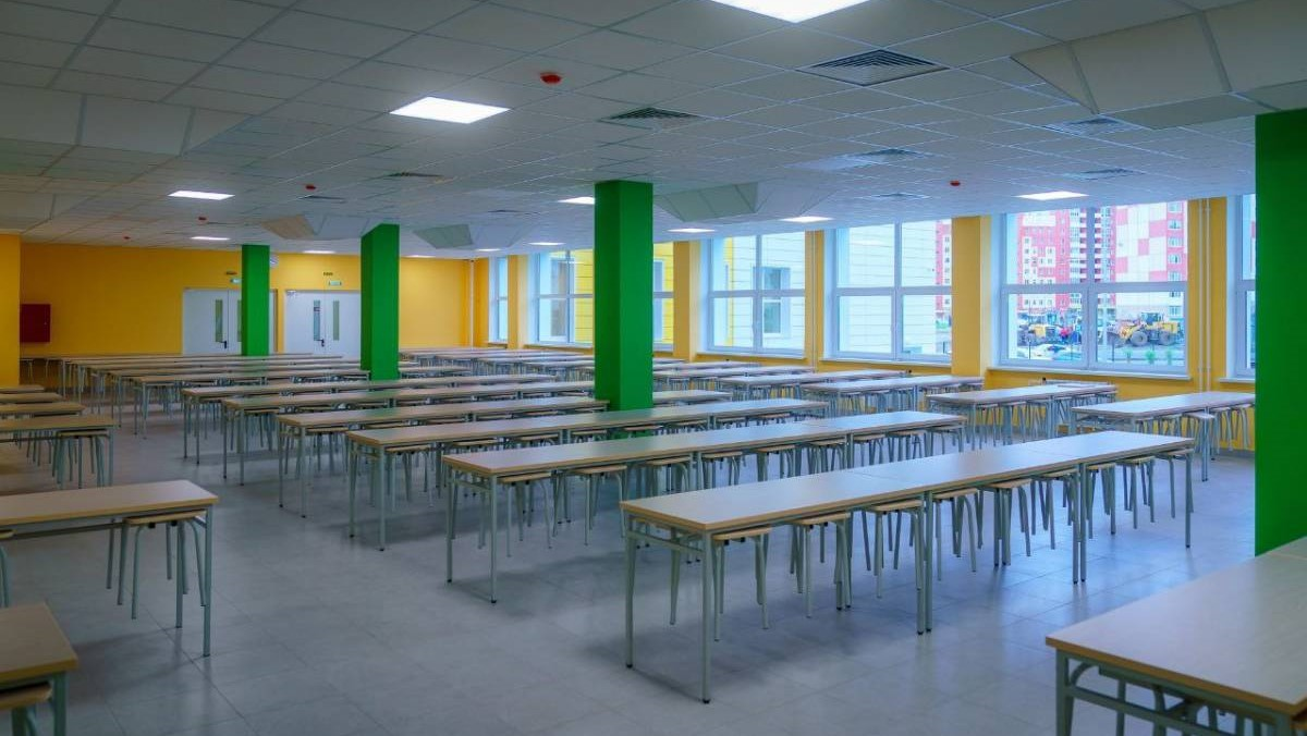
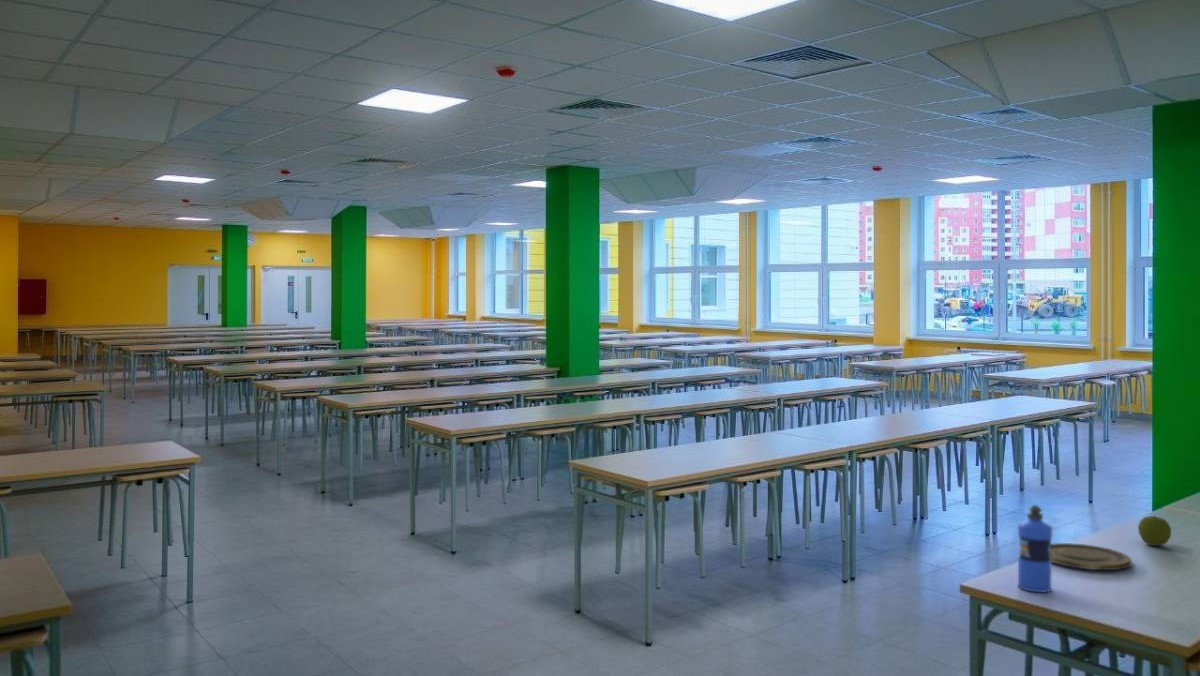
+ plate [1050,542,1132,571]
+ water bottle [1017,504,1053,593]
+ apple [1137,513,1172,547]
